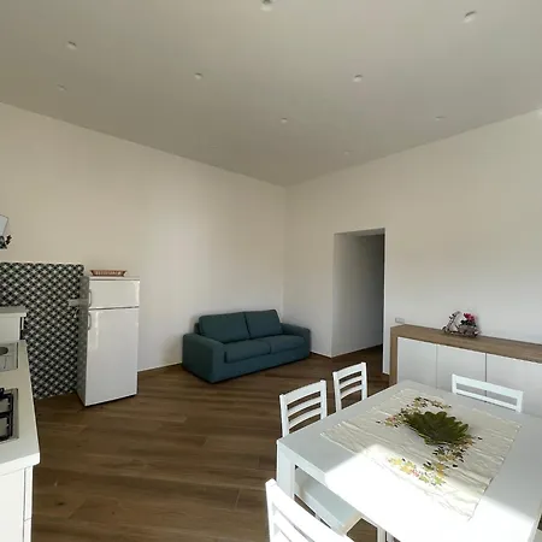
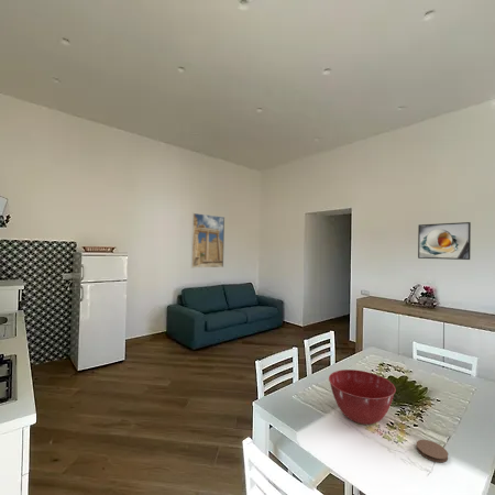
+ coaster [416,439,449,463]
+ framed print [417,221,472,261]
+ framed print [190,212,226,270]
+ mixing bowl [328,369,397,426]
